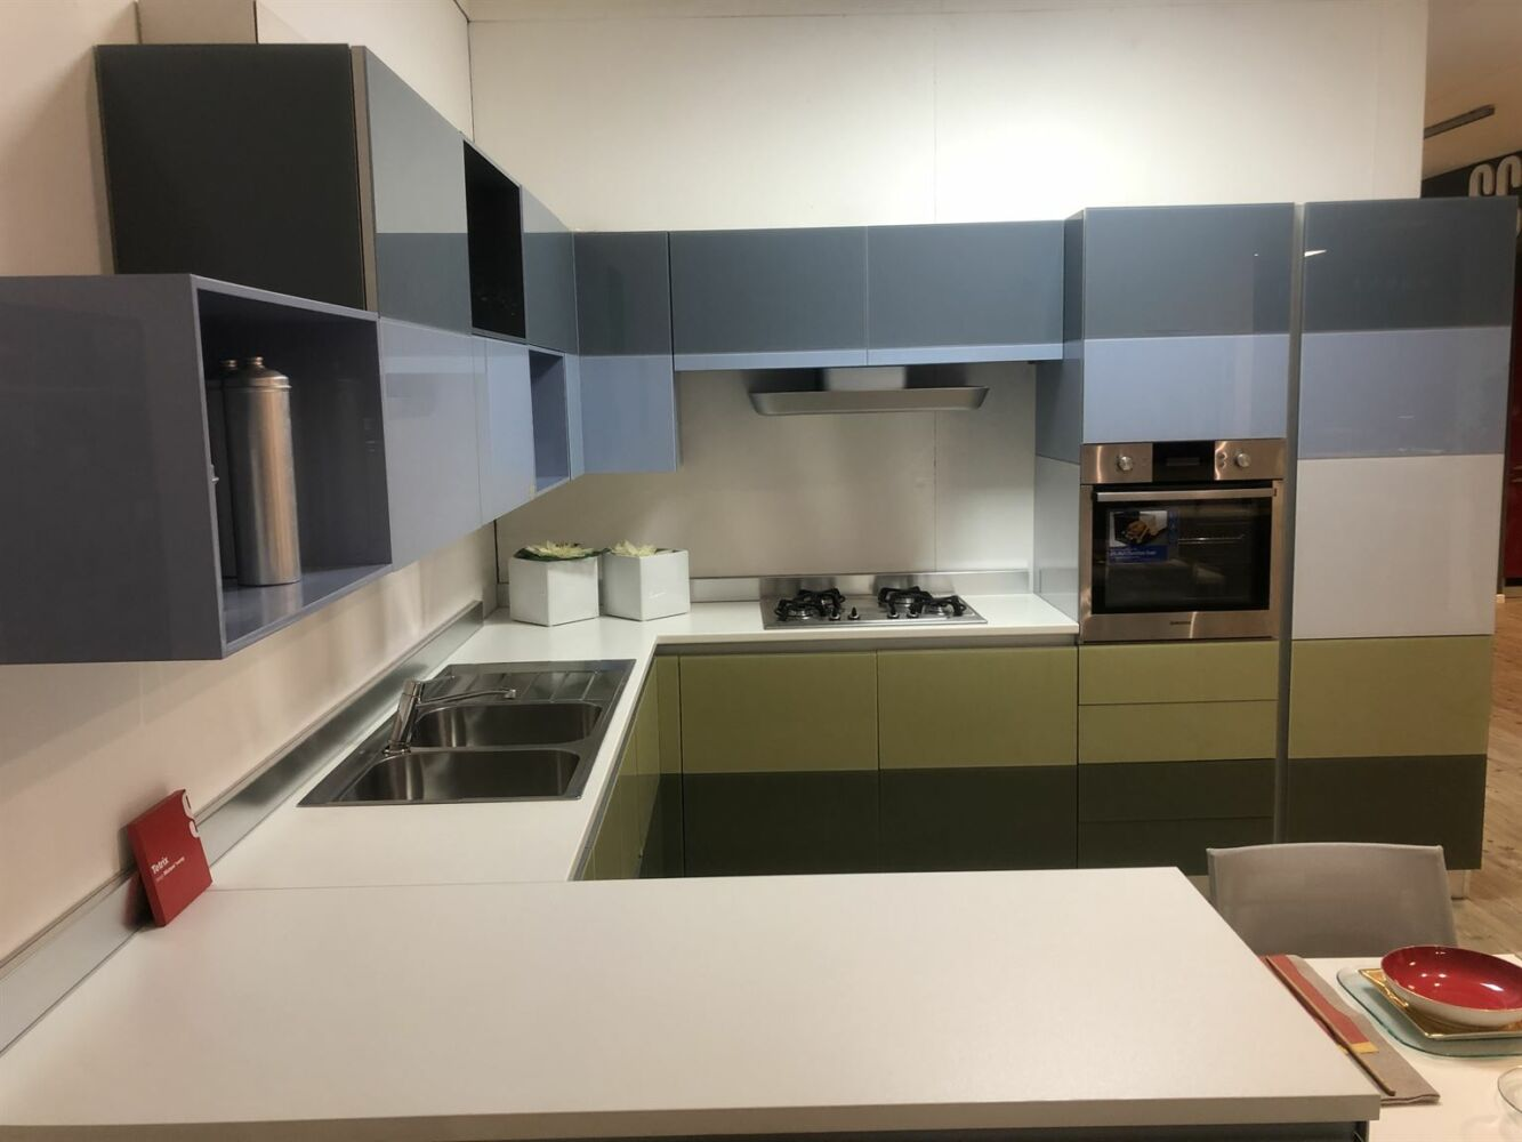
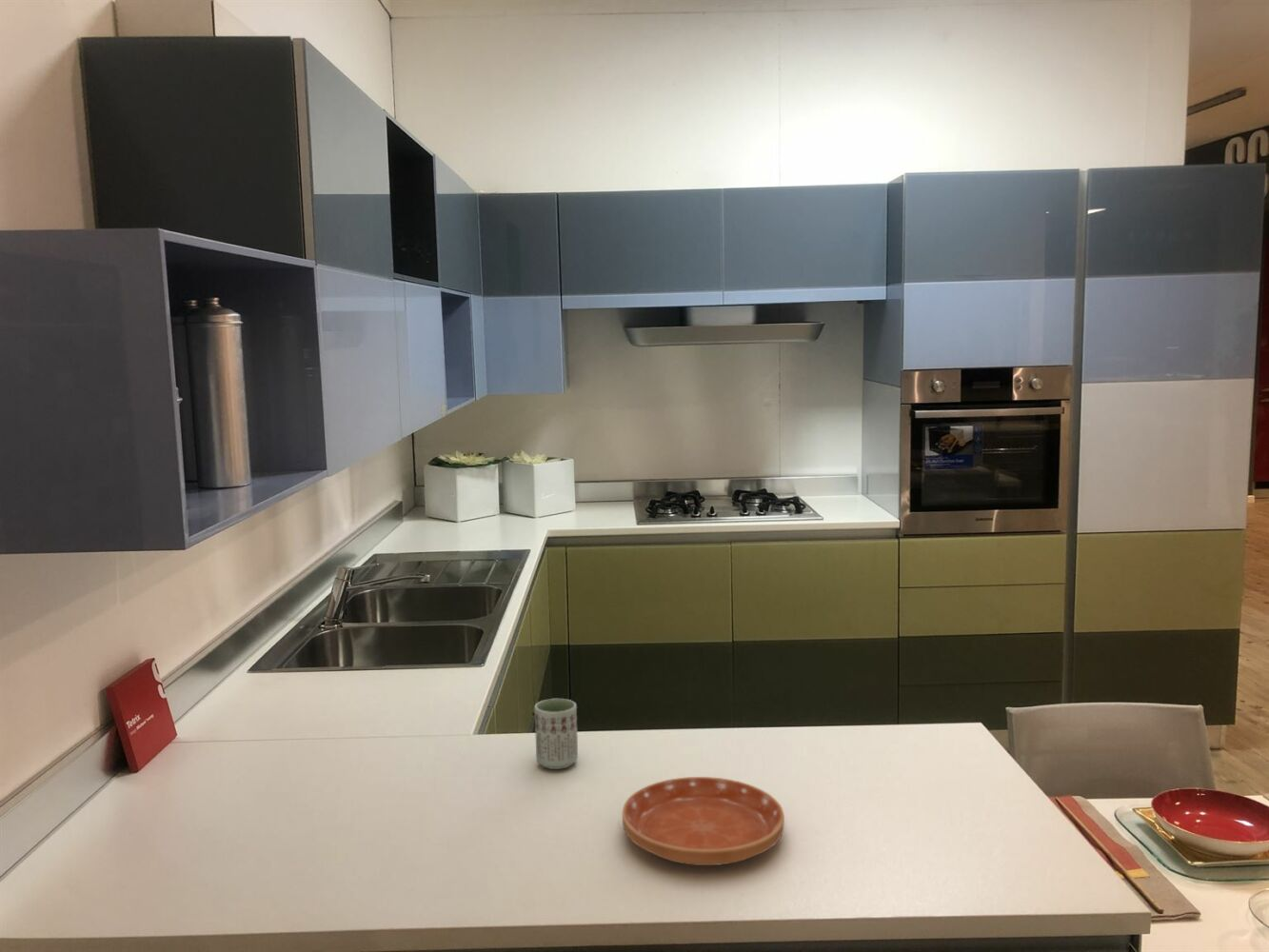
+ cup [534,698,579,770]
+ saucer [622,776,785,866]
